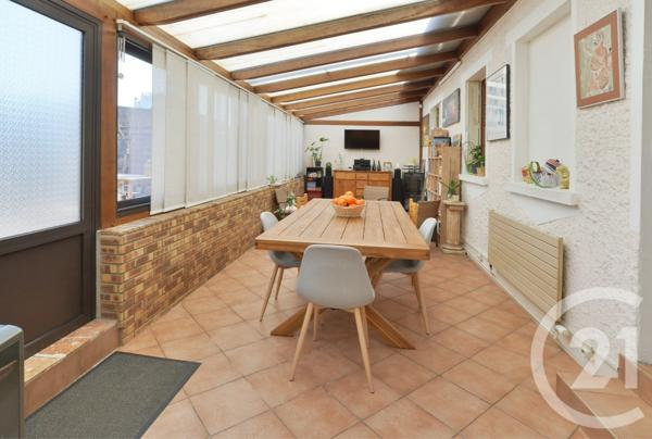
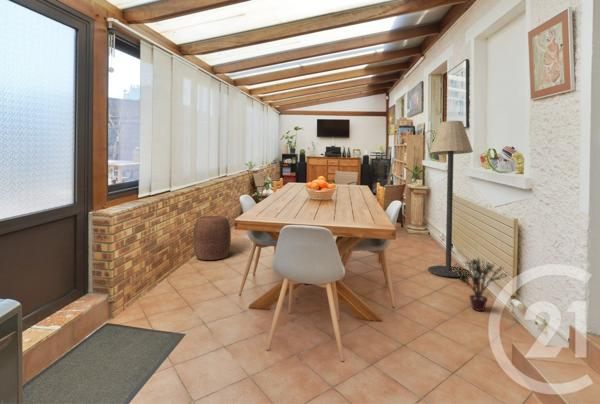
+ stool [192,215,232,261]
+ potted plant [452,256,509,312]
+ floor lamp [427,120,474,278]
